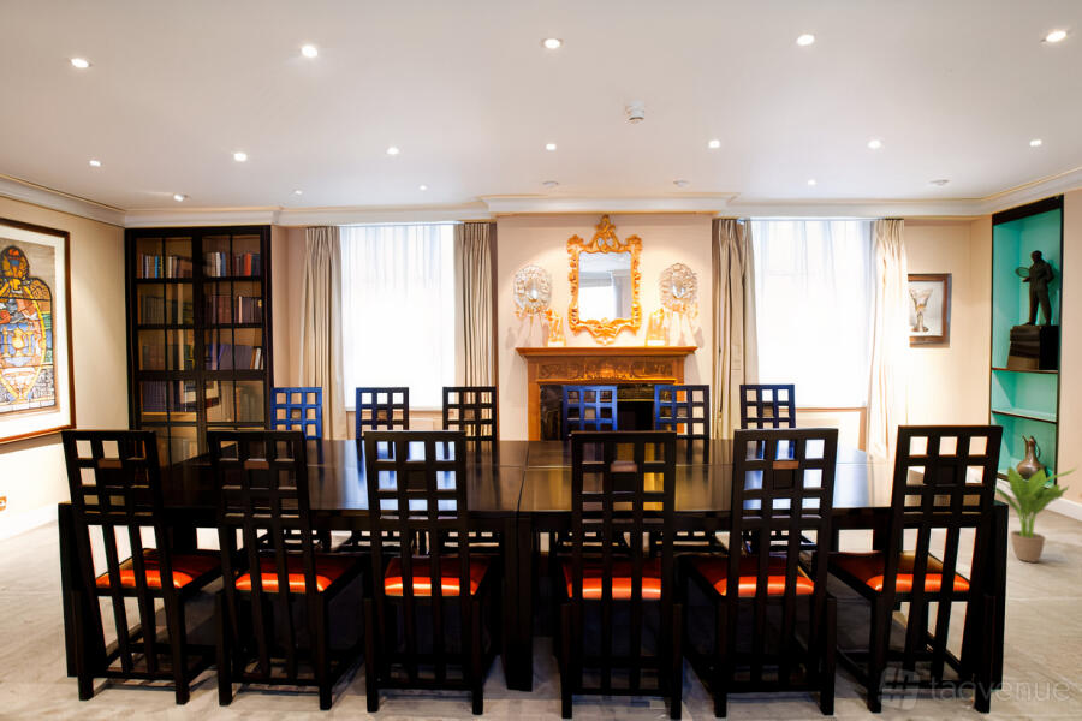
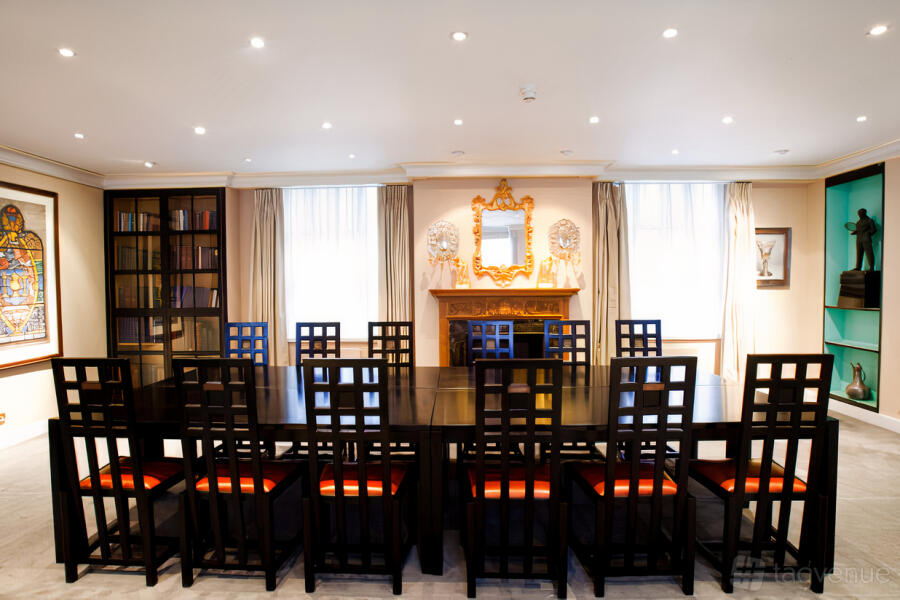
- potted plant [974,465,1080,564]
